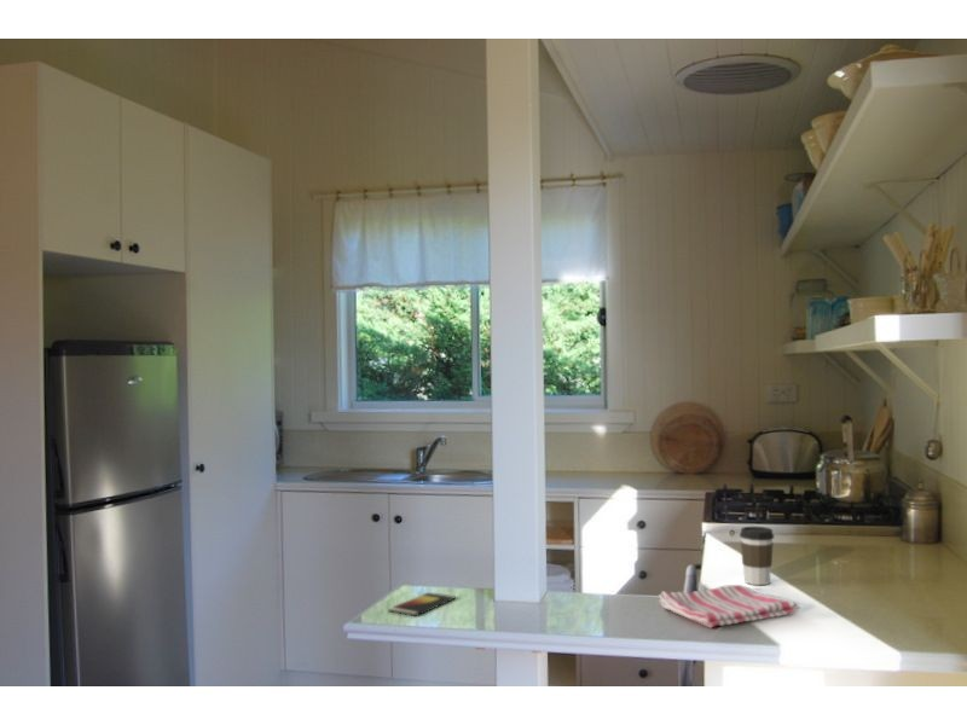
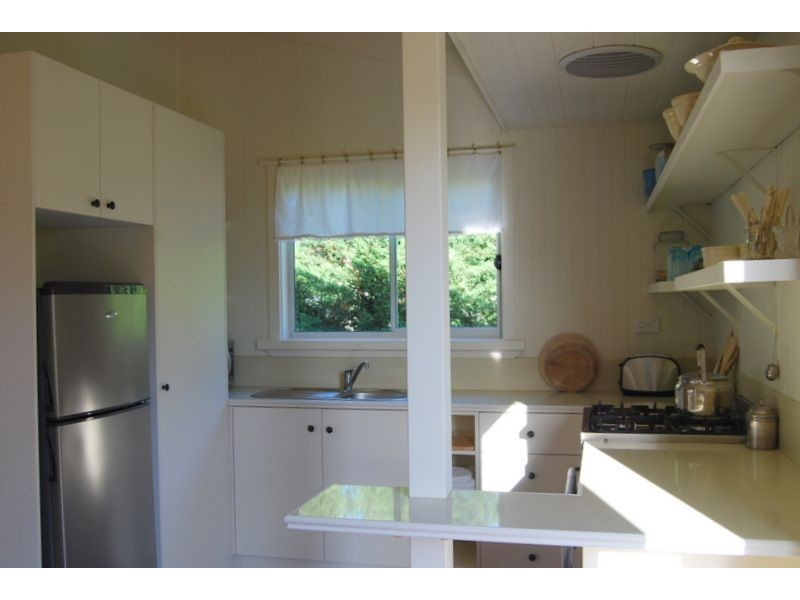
- coffee cup [739,526,775,586]
- dish towel [658,584,800,628]
- smartphone [387,591,456,617]
